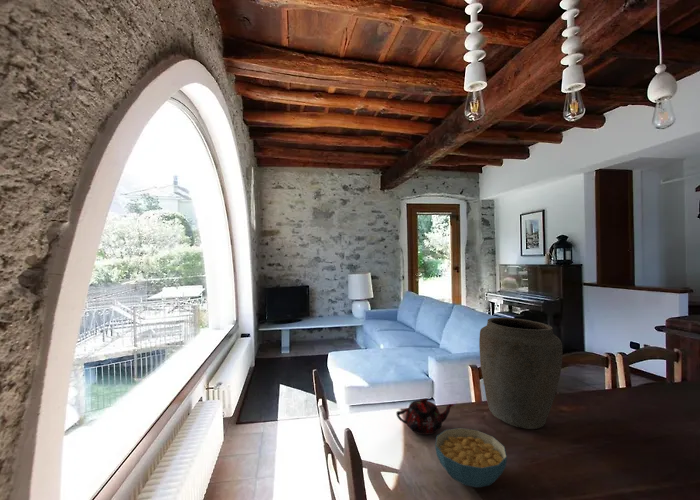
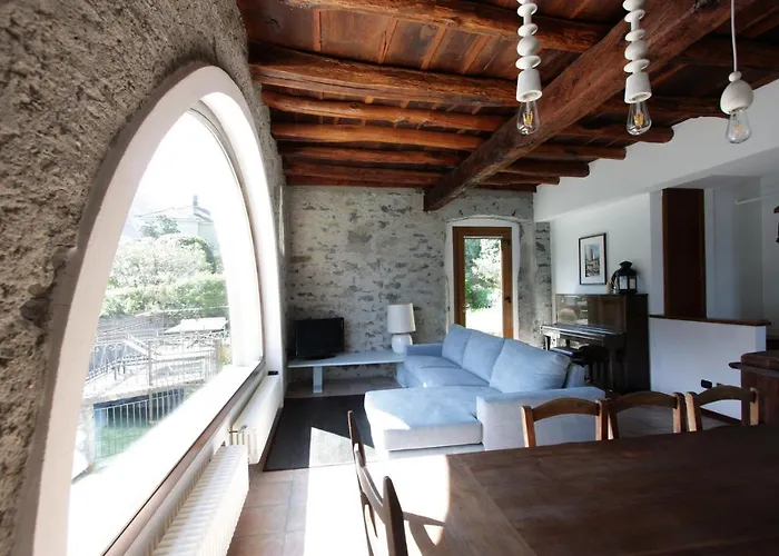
- cereal bowl [434,427,508,488]
- vase [478,317,563,430]
- teapot [395,397,454,436]
